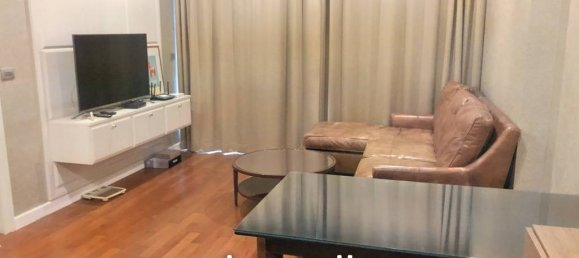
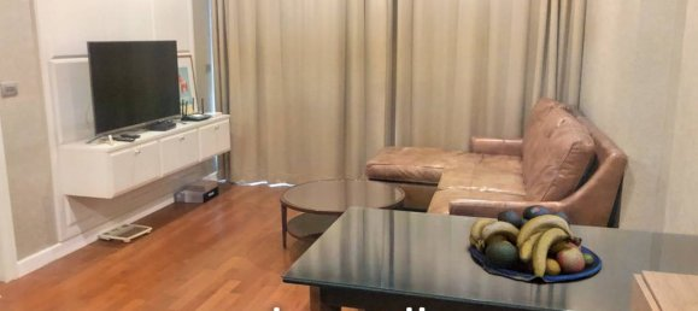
+ fruit bowl [468,204,603,283]
